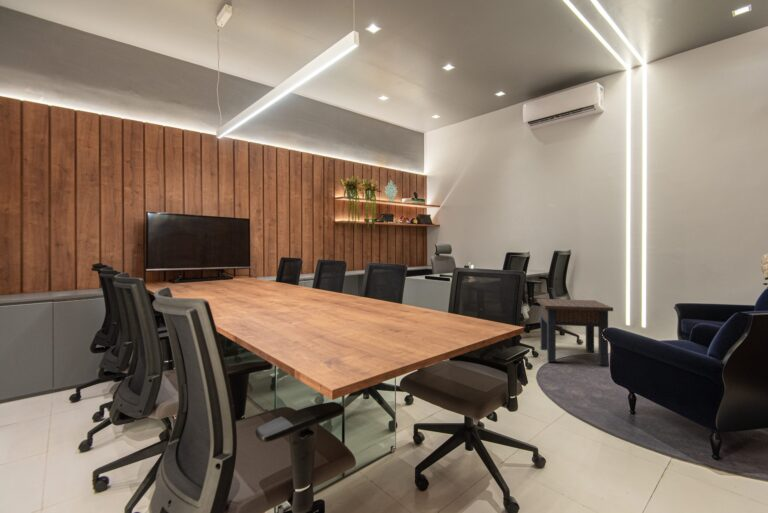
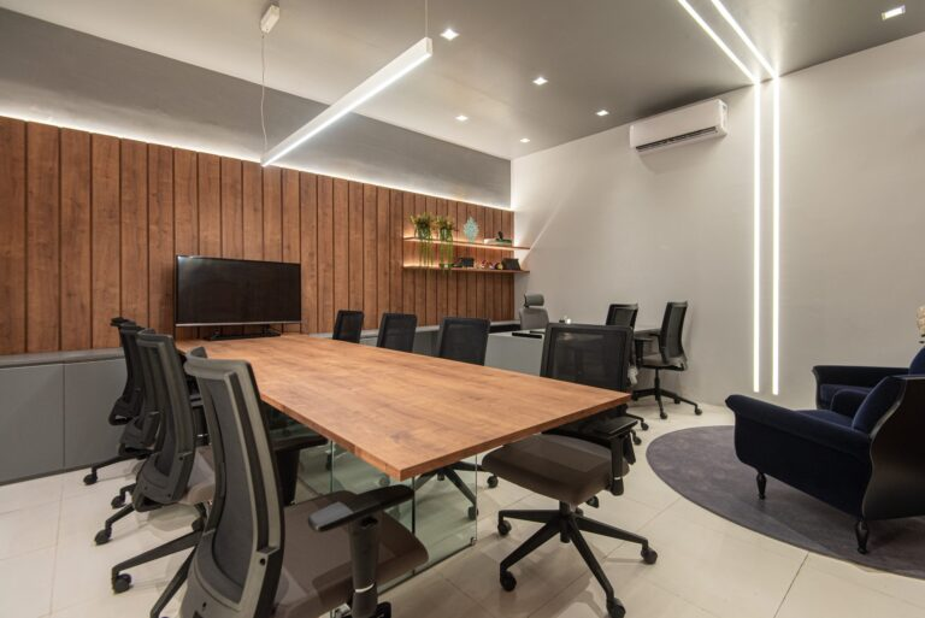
- side table [536,298,614,367]
